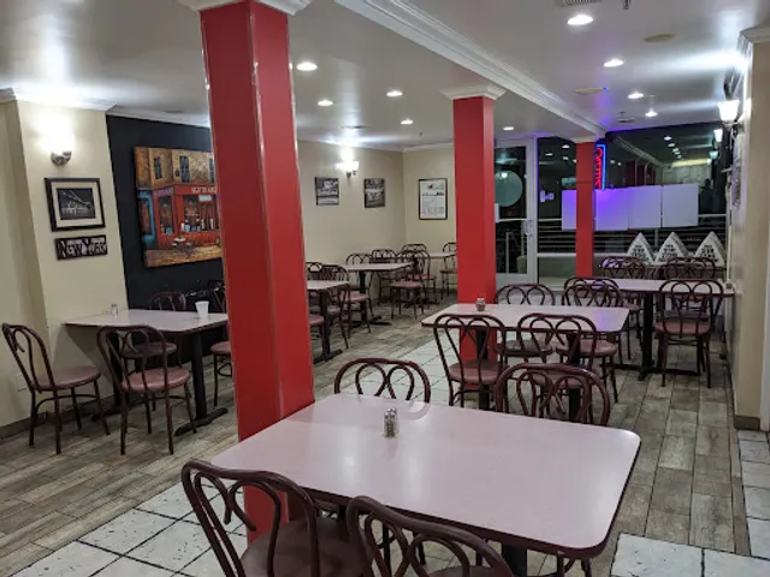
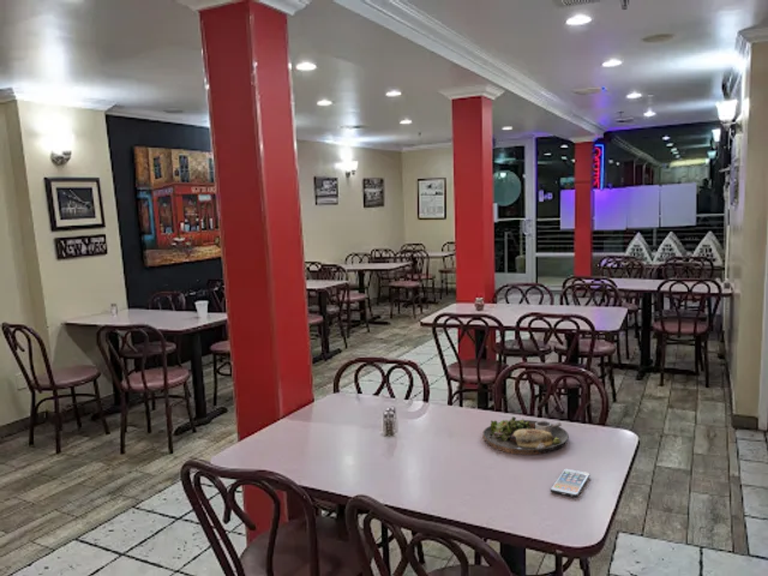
+ smartphone [550,468,592,498]
+ dinner plate [482,415,570,456]
